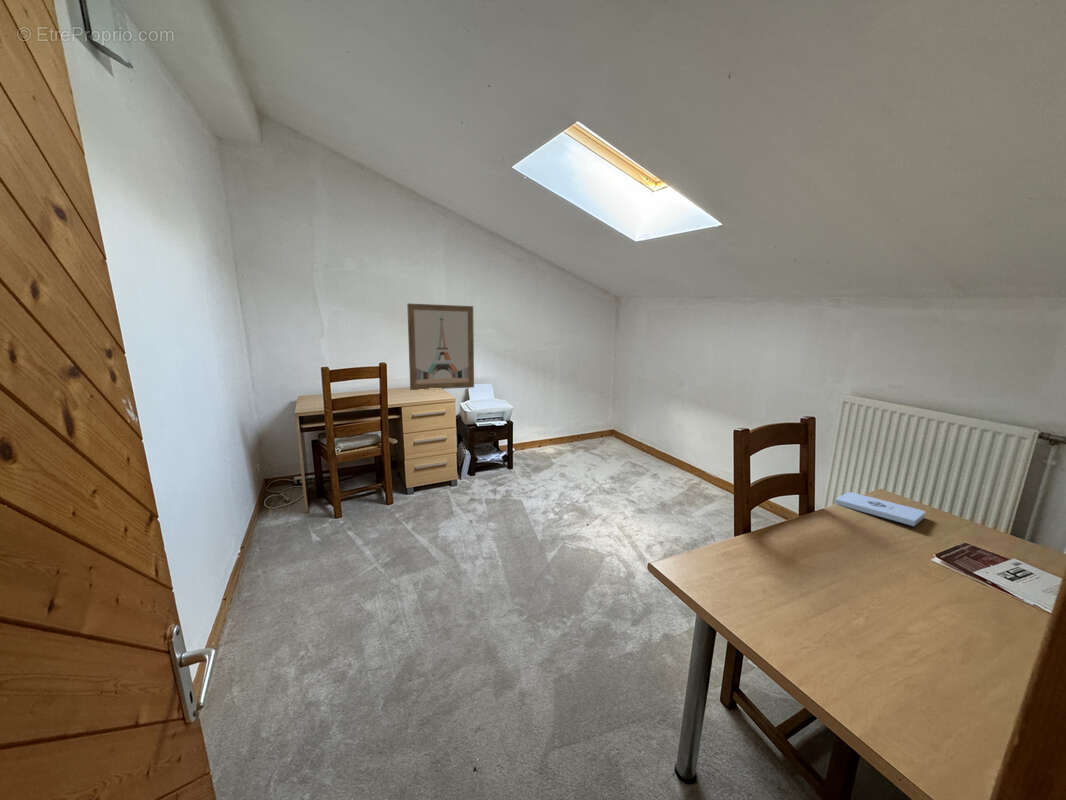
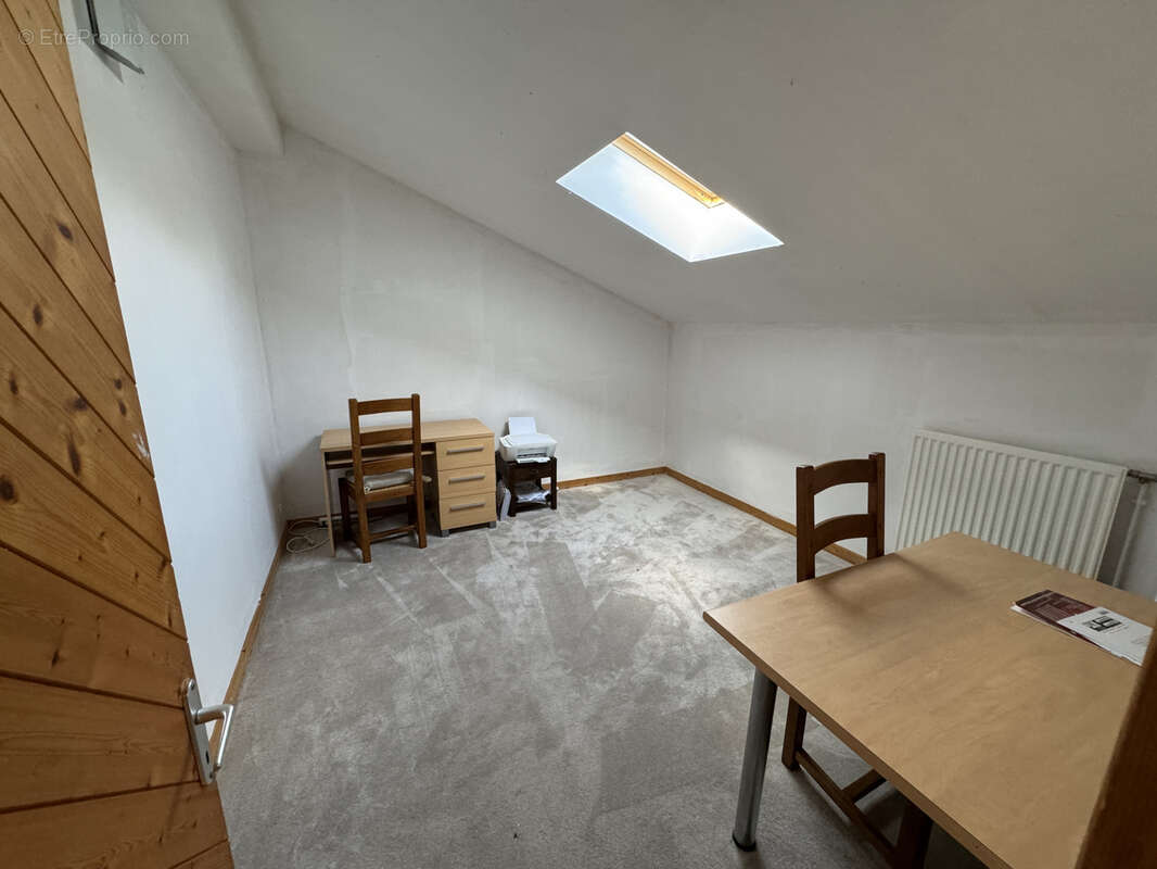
- notepad [834,491,927,527]
- wall art [406,303,475,391]
